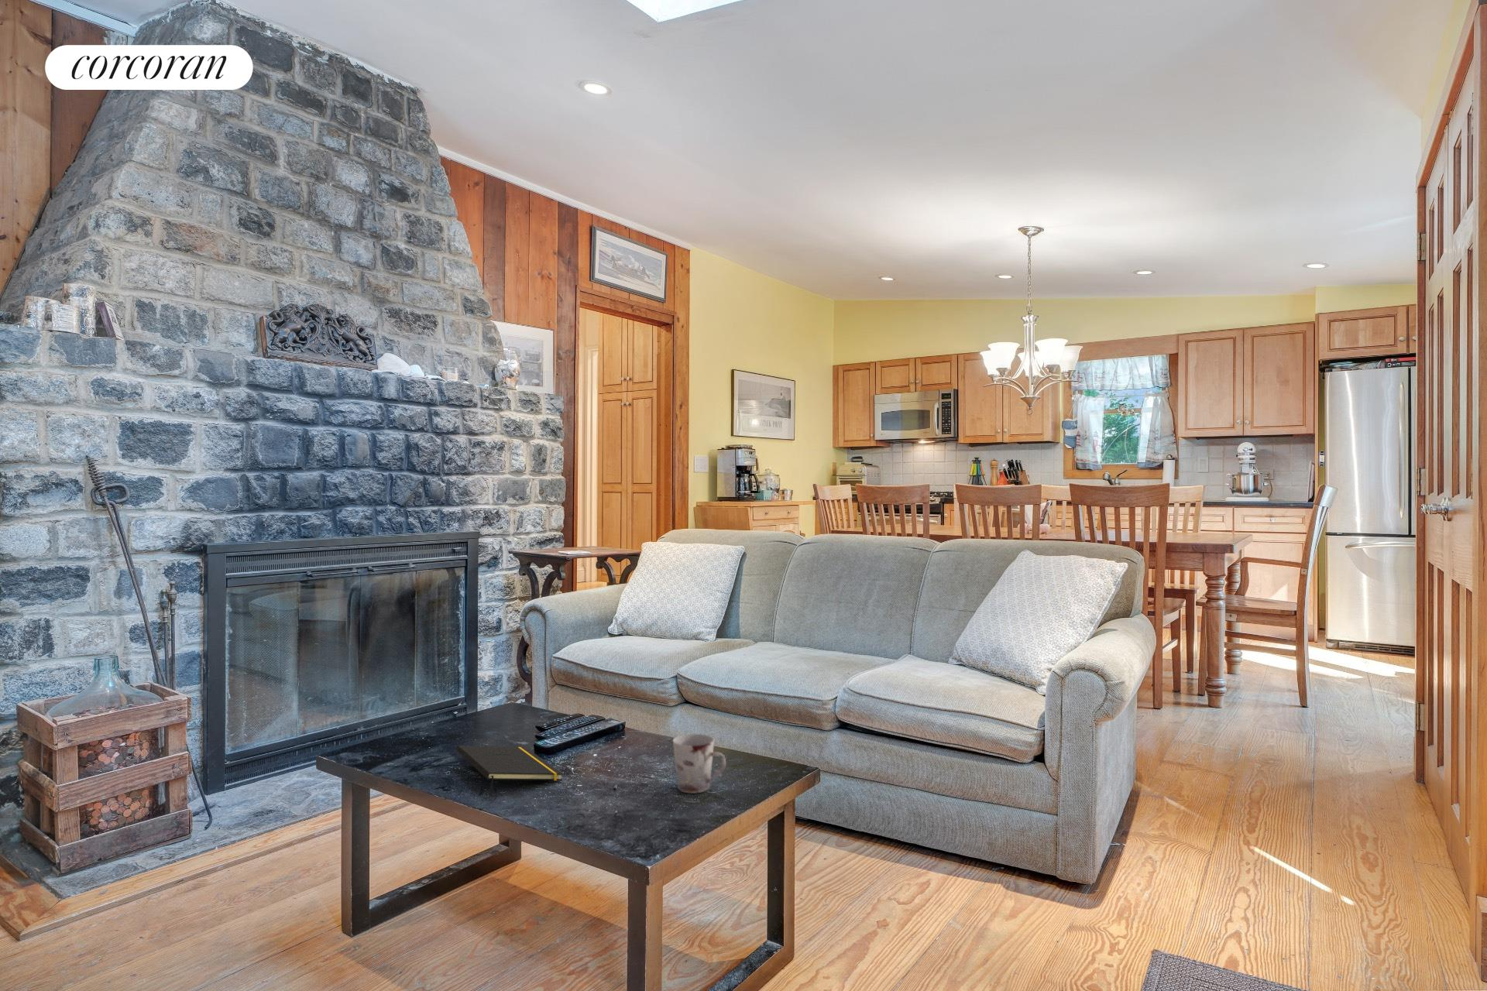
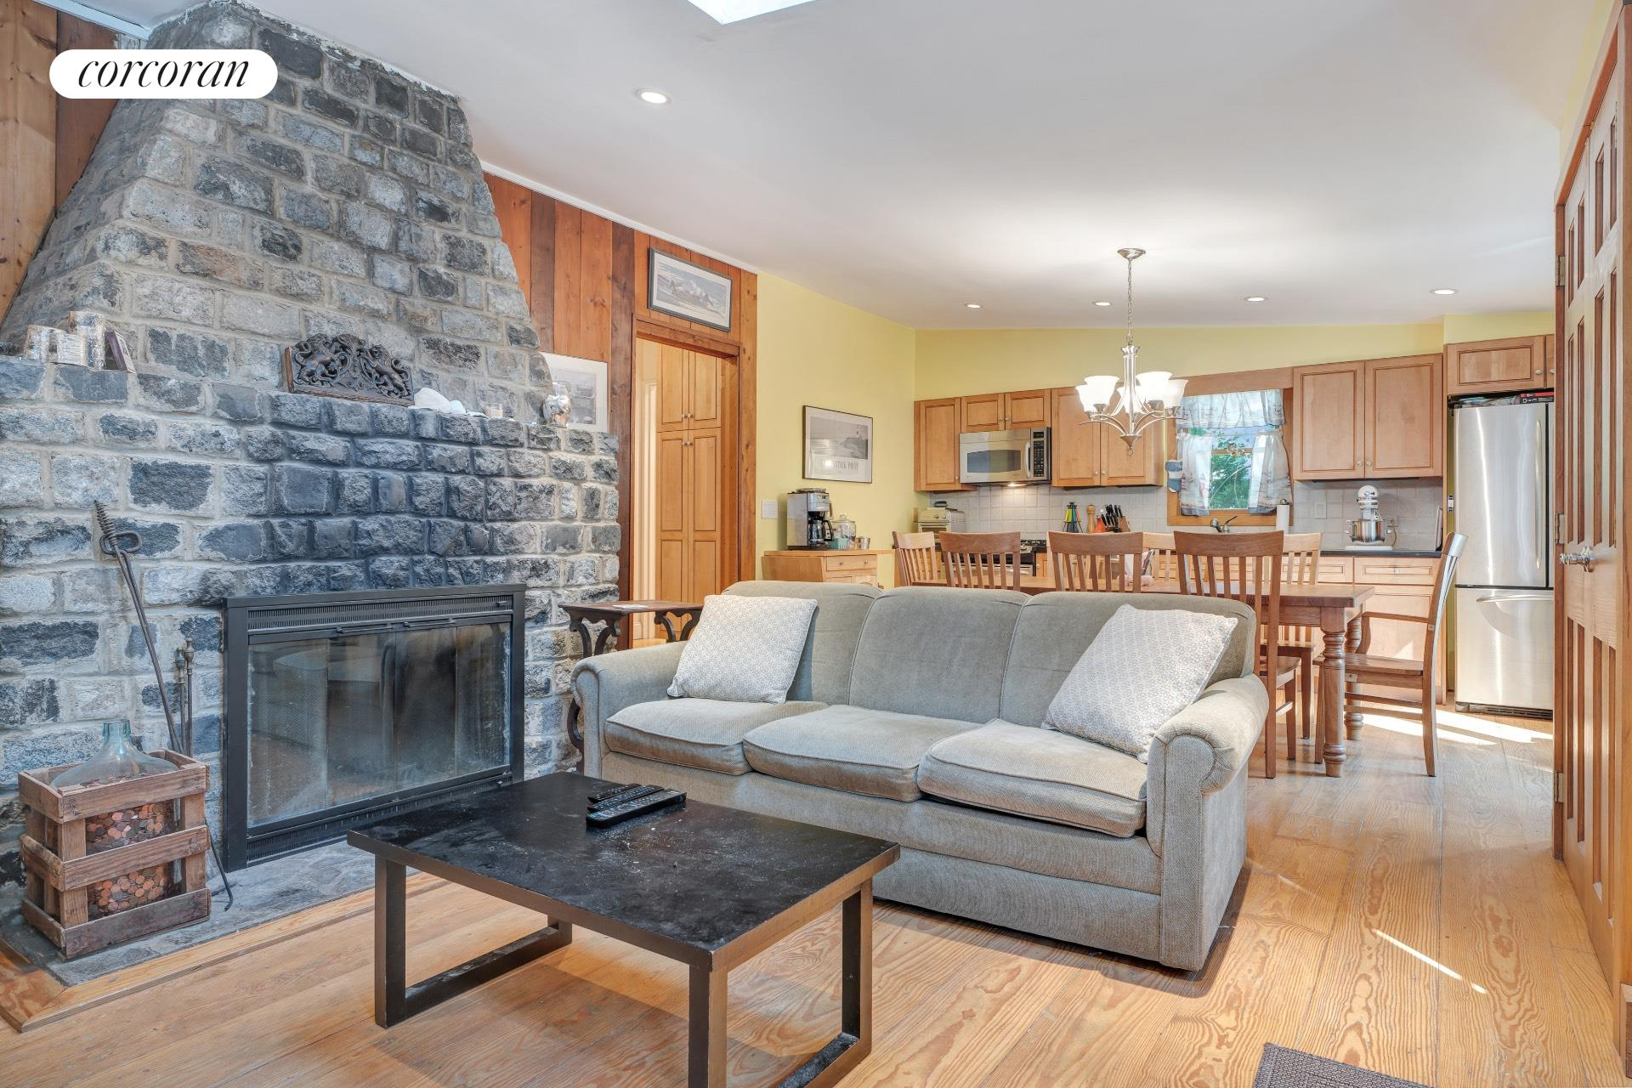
- notepad [456,744,564,796]
- cup [673,733,727,794]
